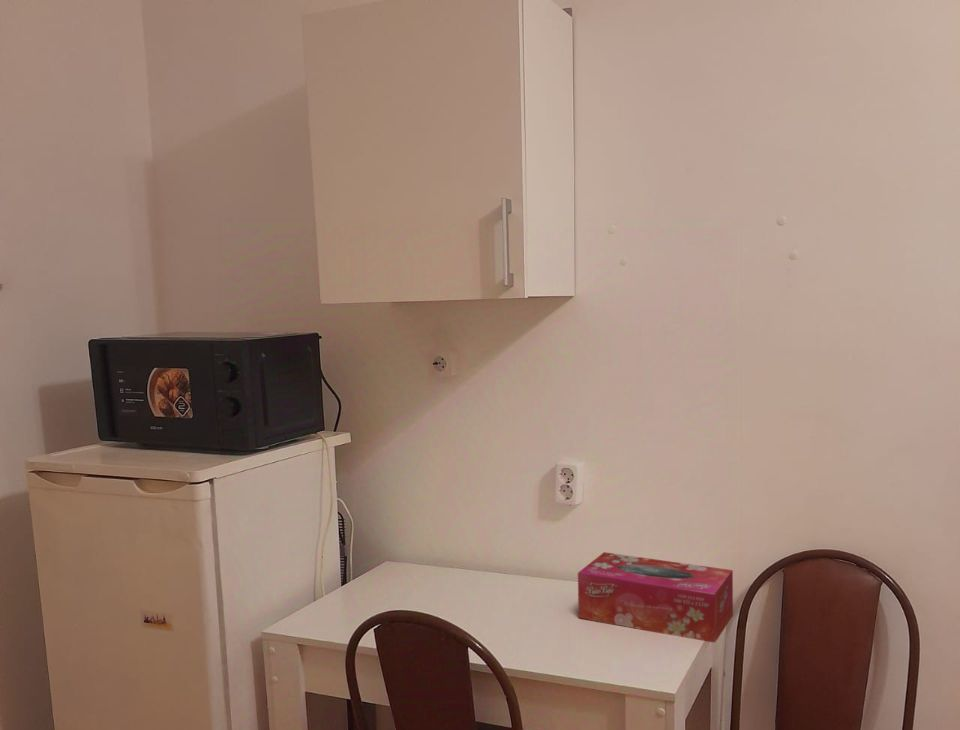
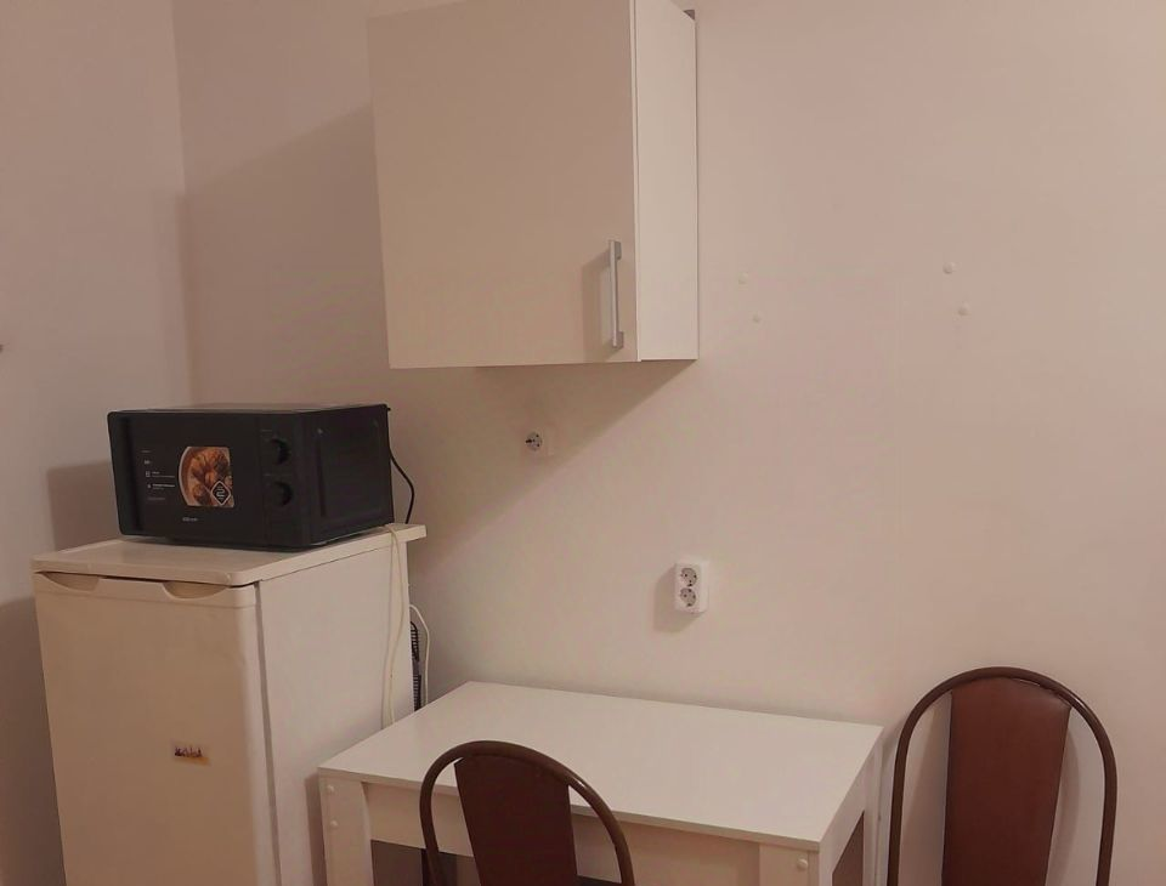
- tissue box [577,551,734,644]
